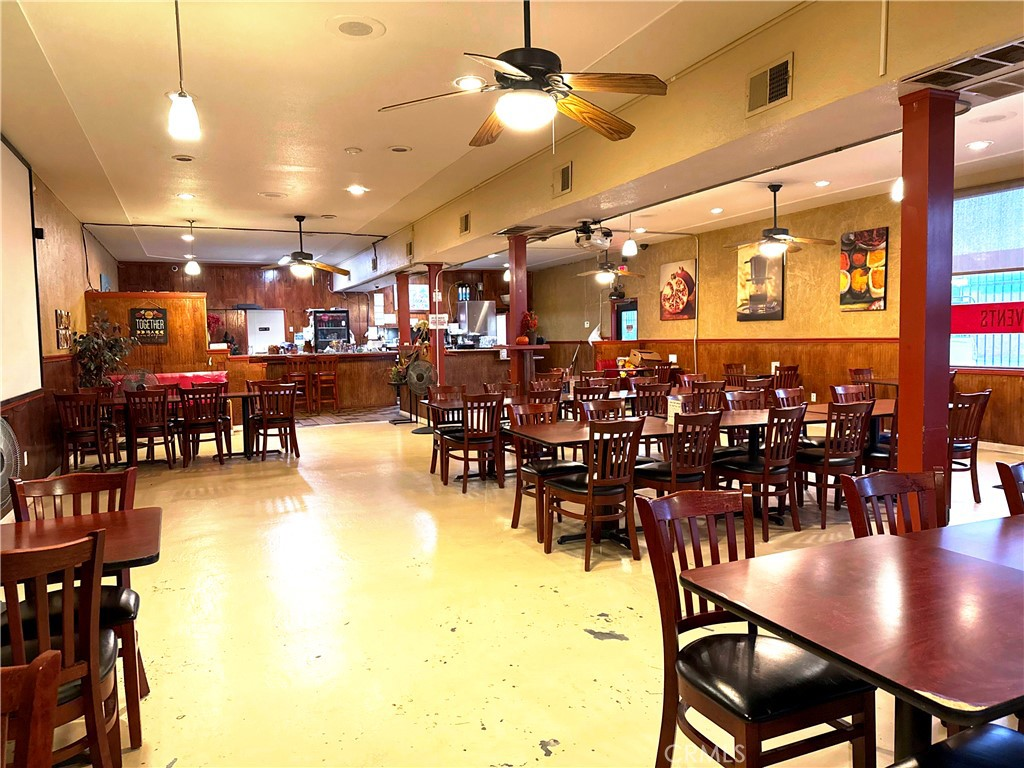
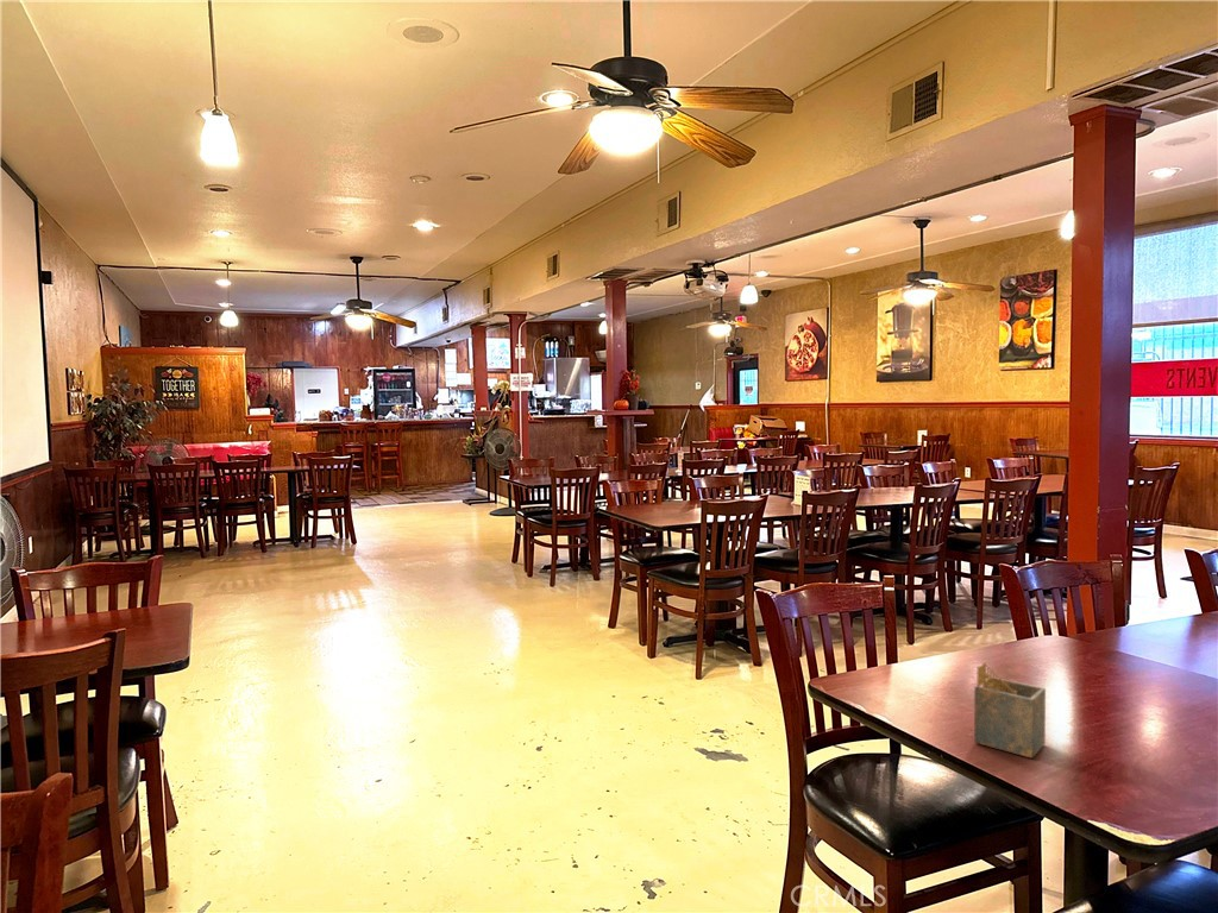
+ napkin holder [973,661,1047,760]
